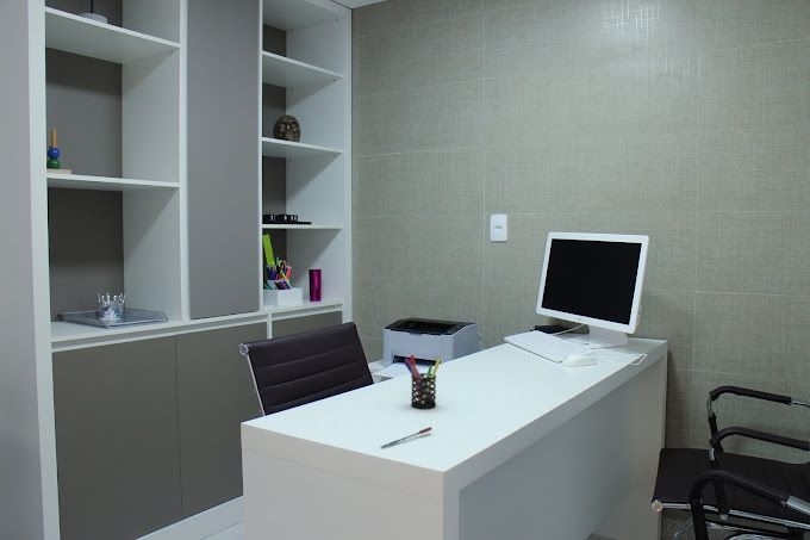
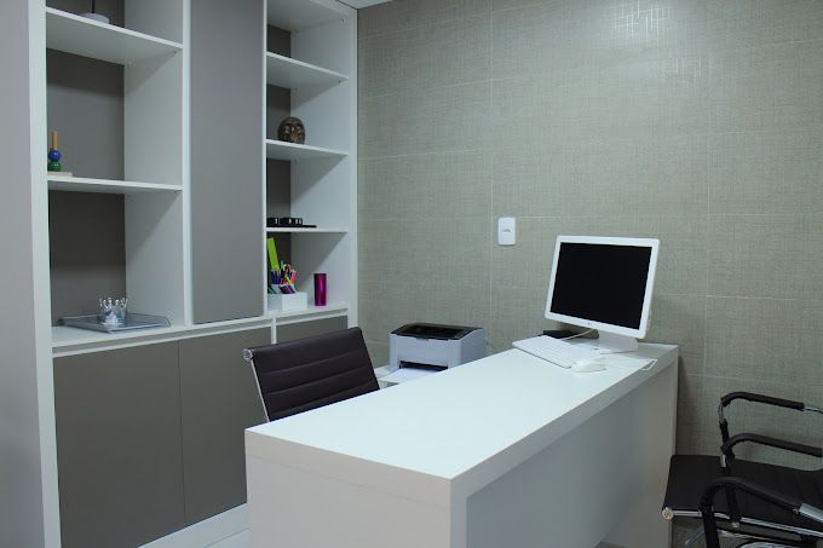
- pen [380,426,434,449]
- pen holder [404,354,442,410]
